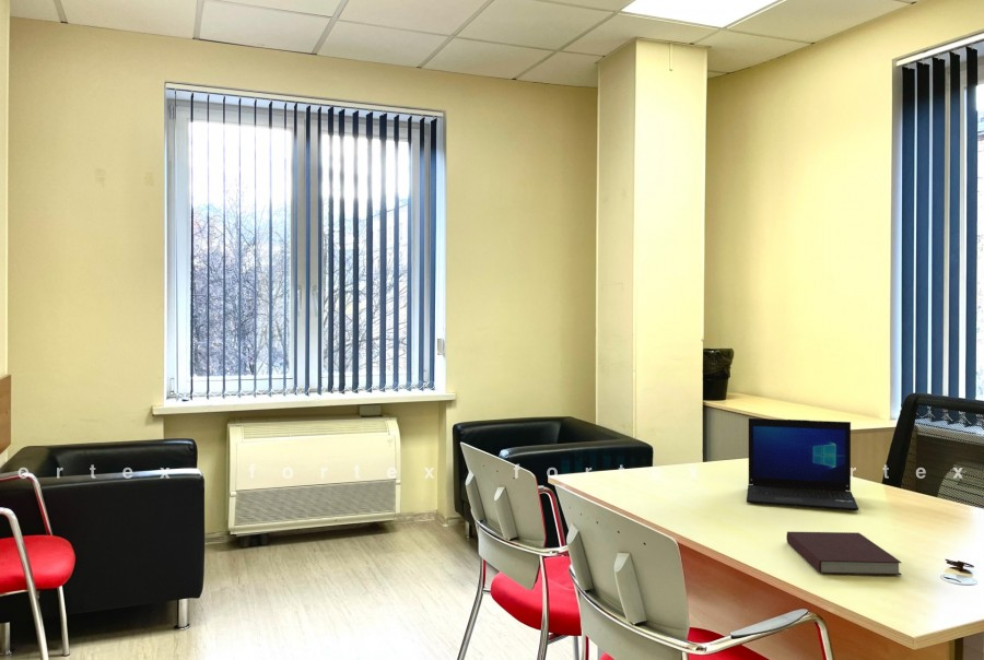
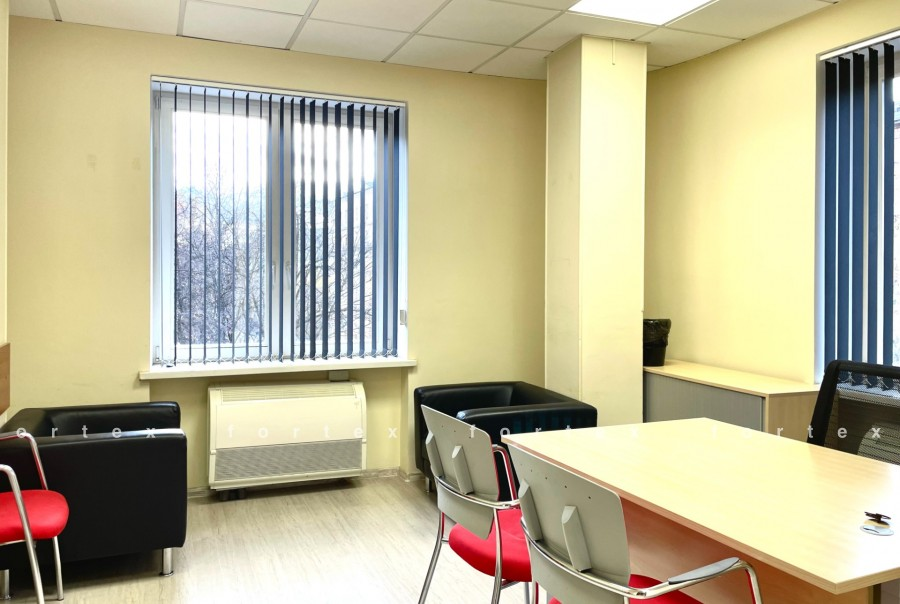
- notebook [785,531,903,576]
- laptop [746,417,859,511]
